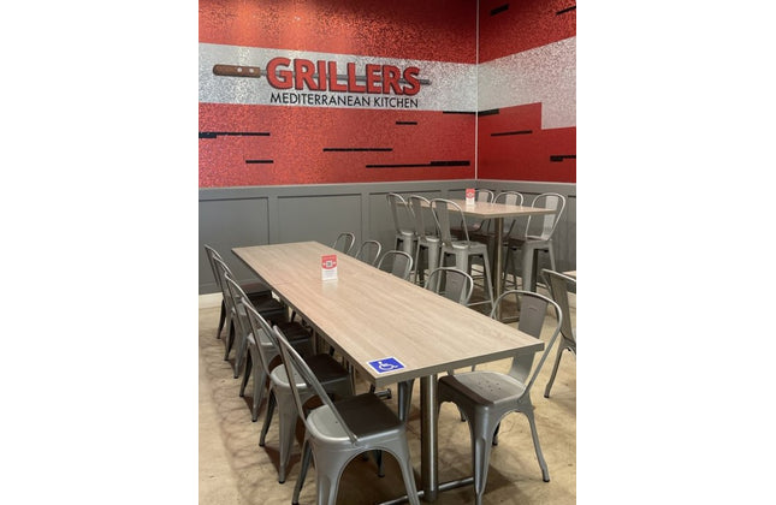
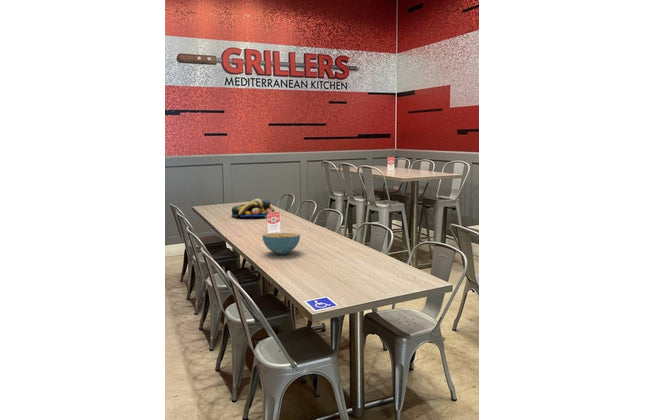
+ fruit bowl [230,198,276,218]
+ cereal bowl [262,232,301,255]
